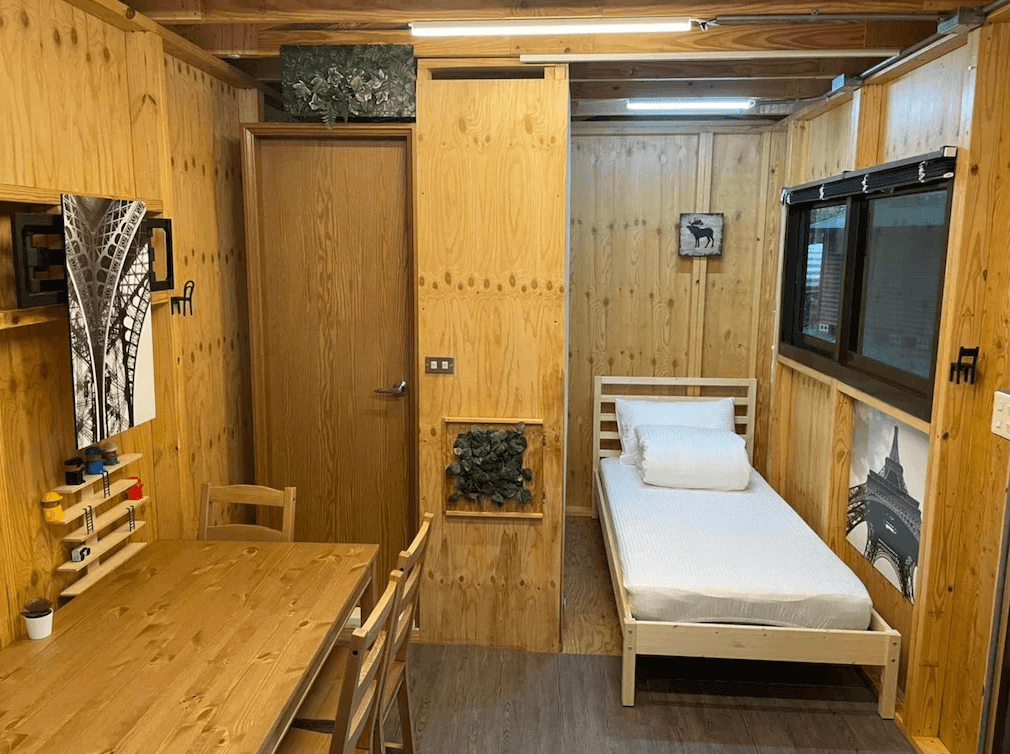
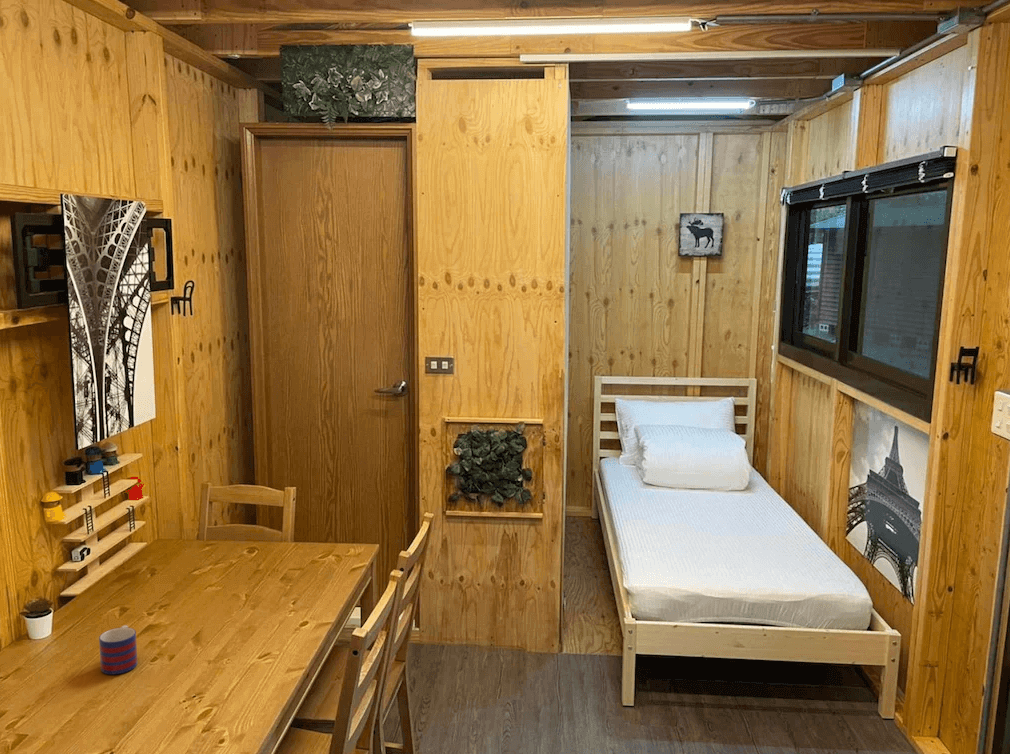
+ mug [98,624,138,675]
